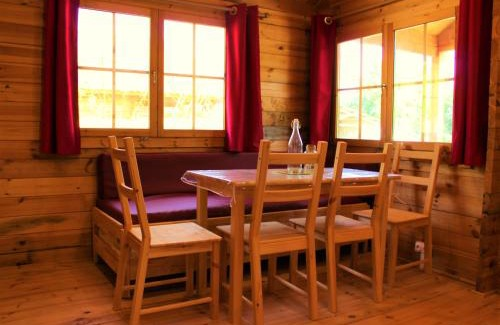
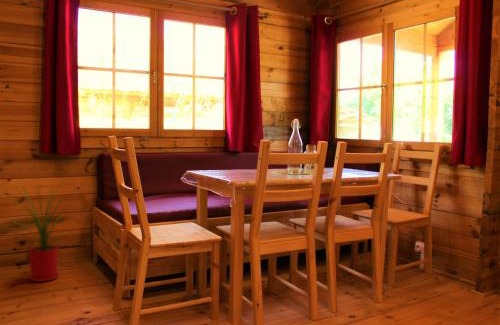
+ house plant [3,178,79,283]
